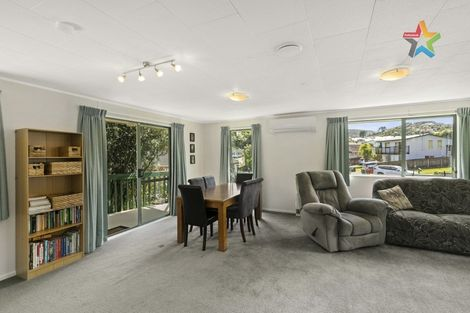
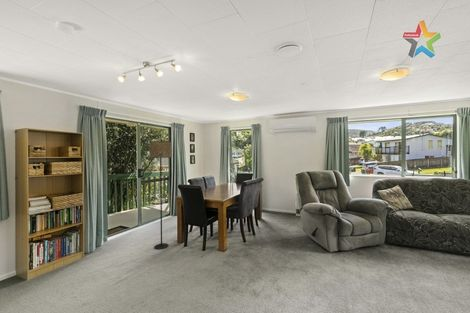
+ floor lamp [149,140,172,250]
